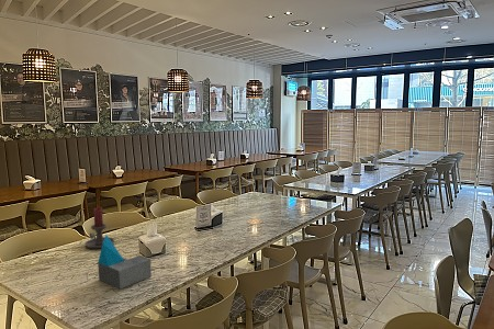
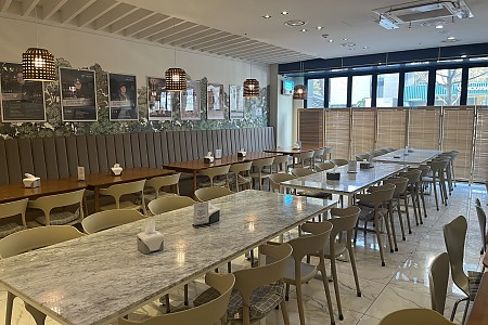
- tissue box [86,234,153,291]
- candle holder [83,206,115,250]
